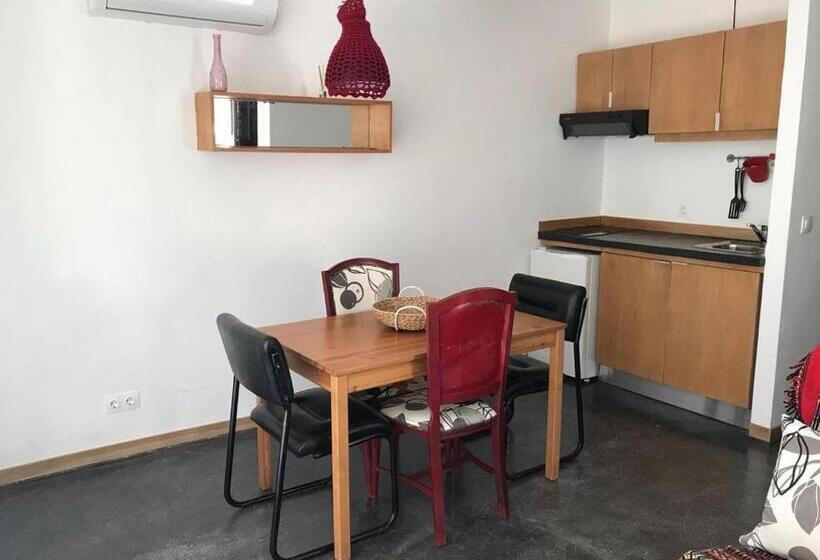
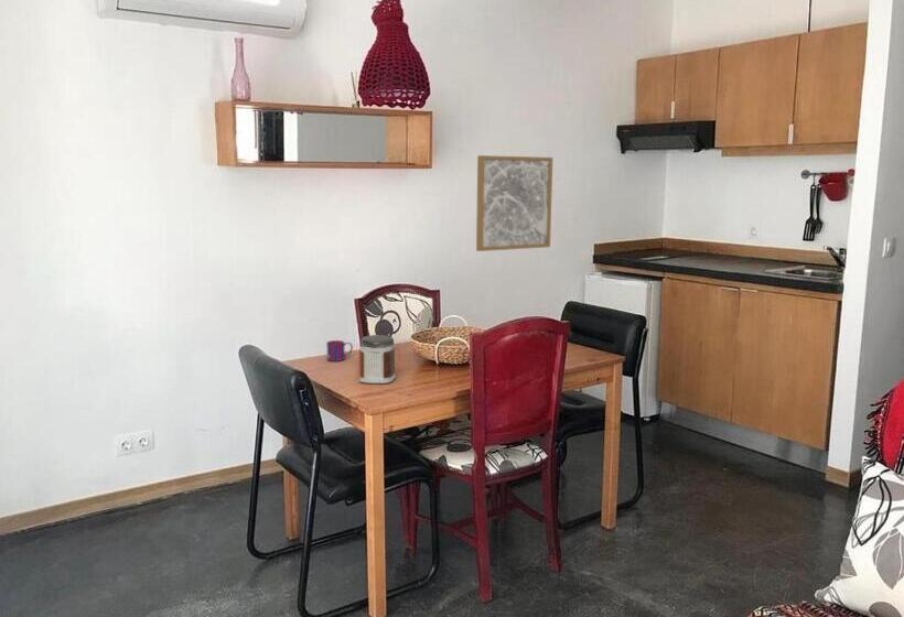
+ wall art [475,154,553,252]
+ mug [325,339,354,362]
+ jar [358,334,397,385]
